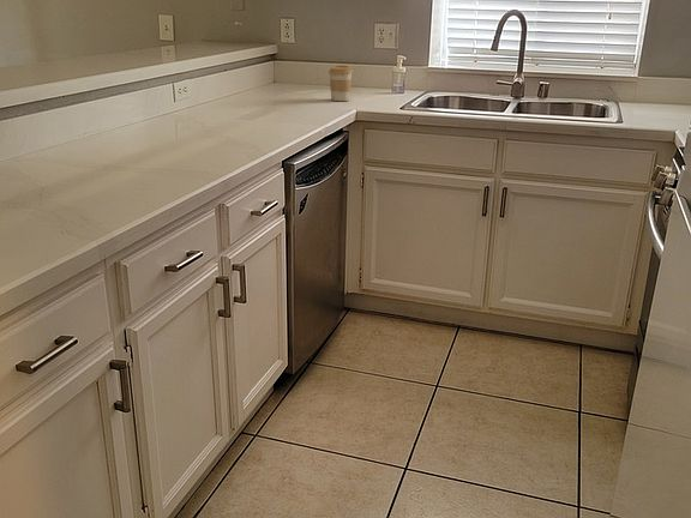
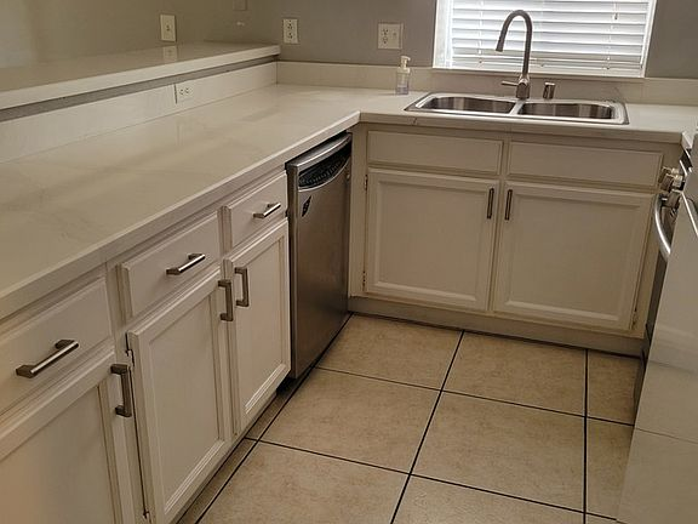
- coffee cup [328,65,354,102]
